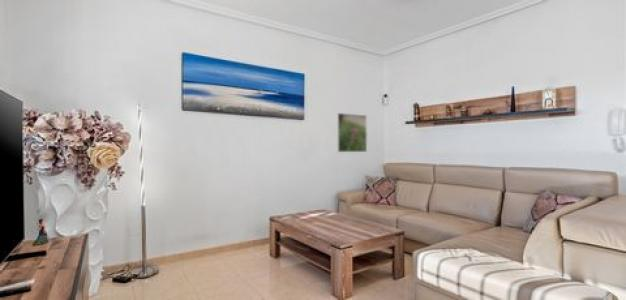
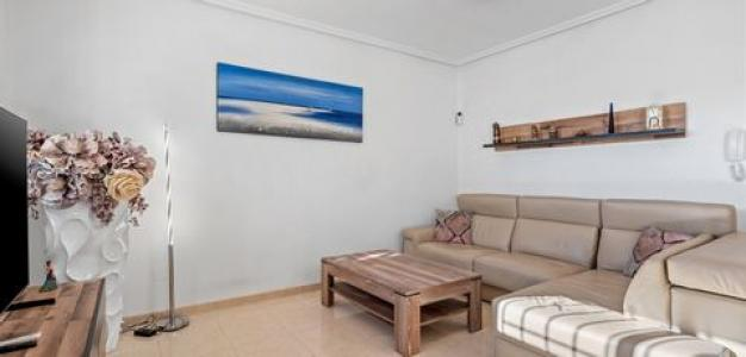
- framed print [335,112,368,153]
